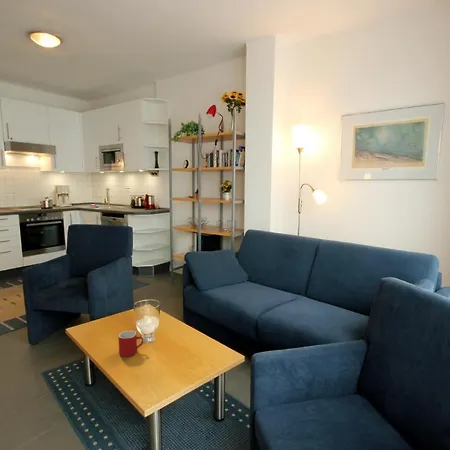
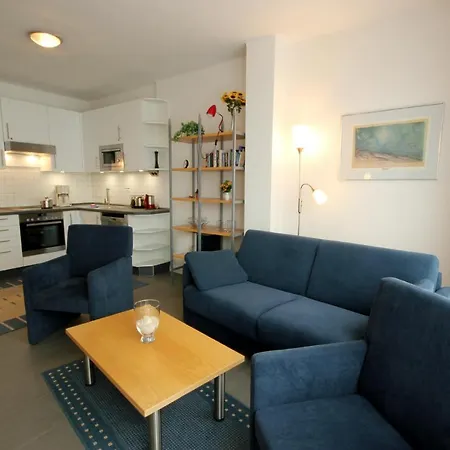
- mug [118,330,144,358]
